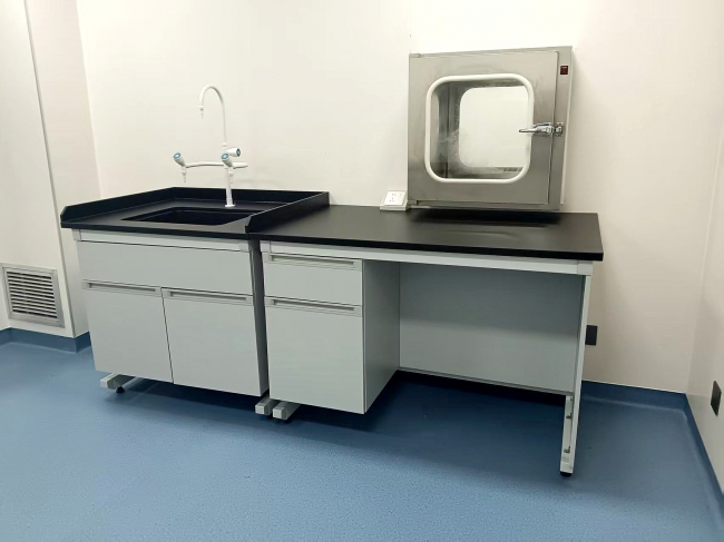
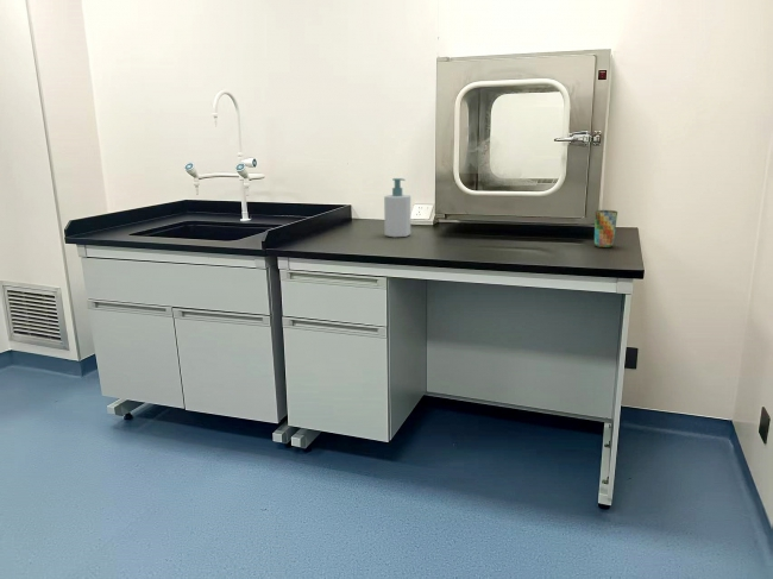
+ cup [593,209,618,248]
+ soap bottle [383,177,411,238]
